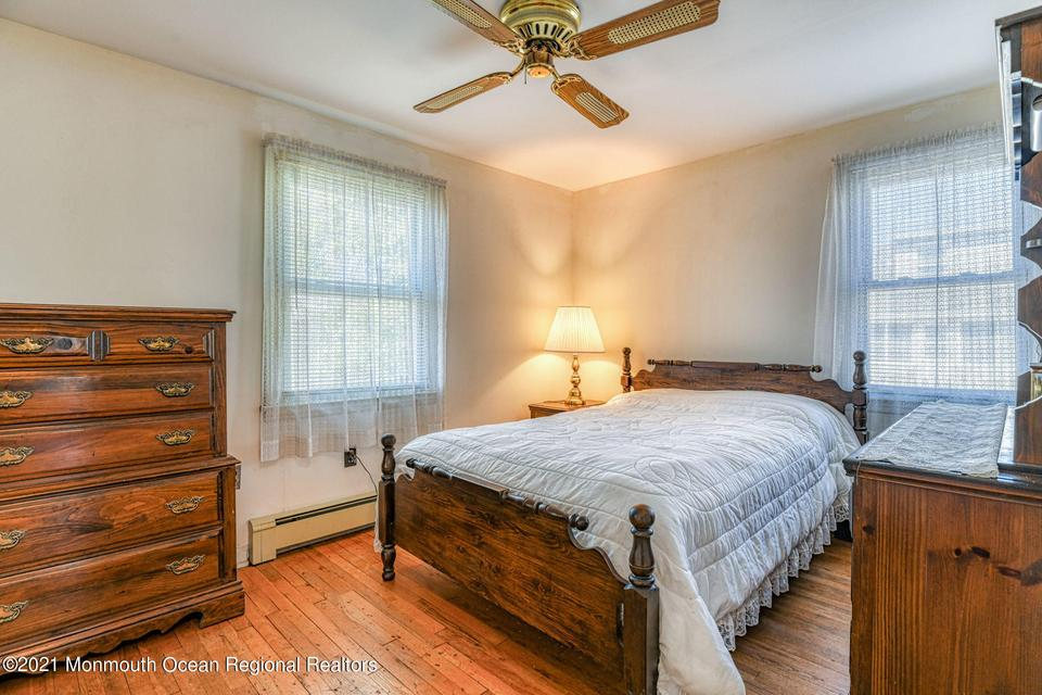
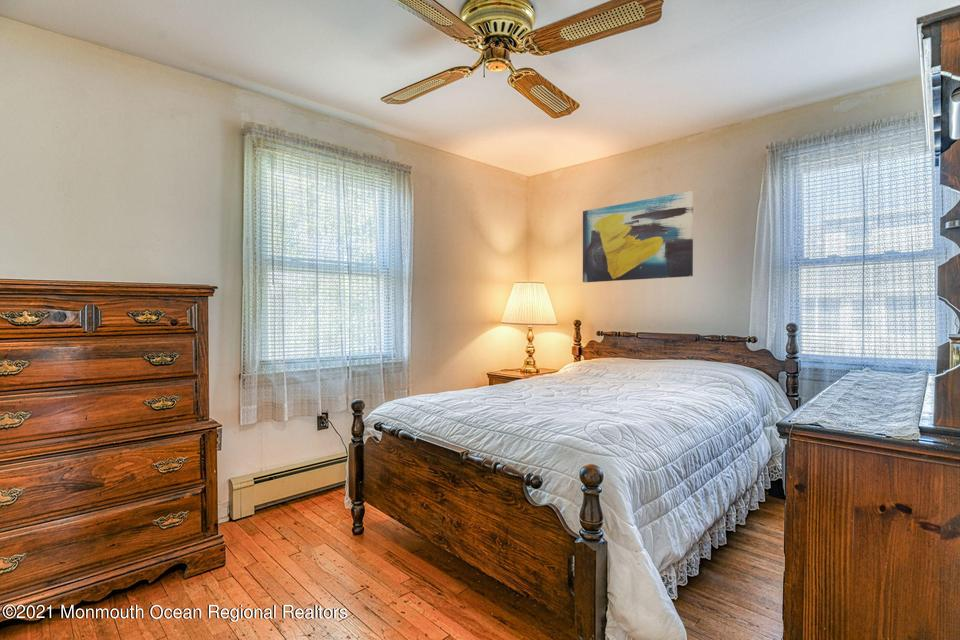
+ wall art [582,190,694,283]
